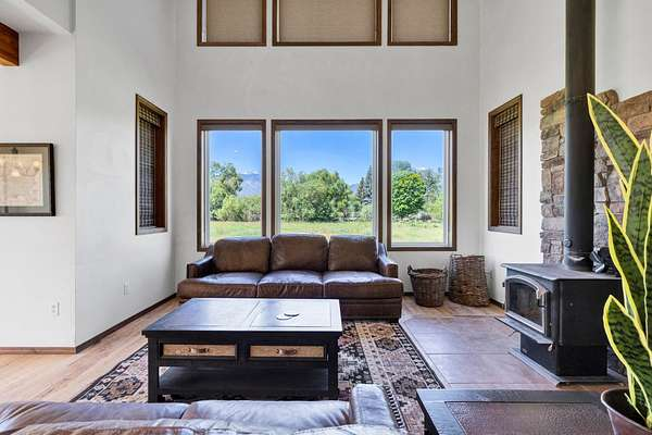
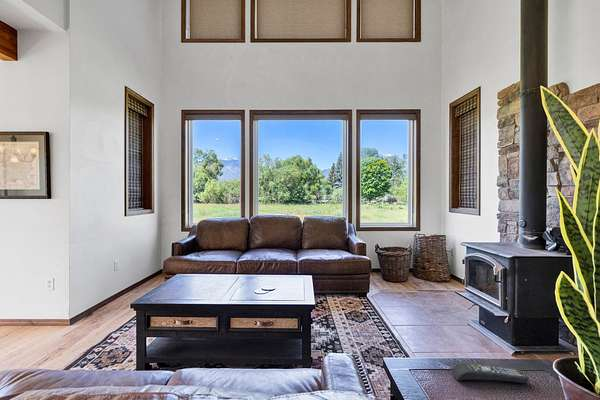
+ remote control [451,362,530,384]
